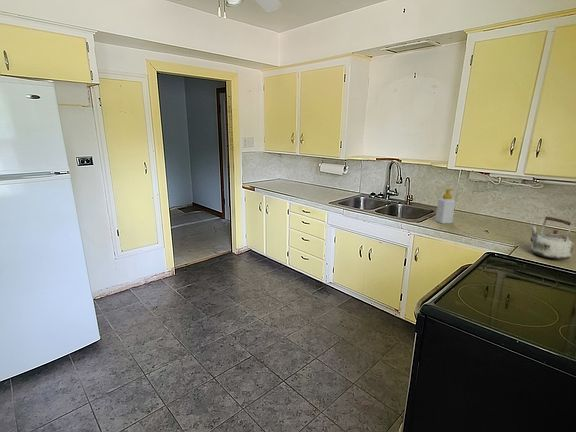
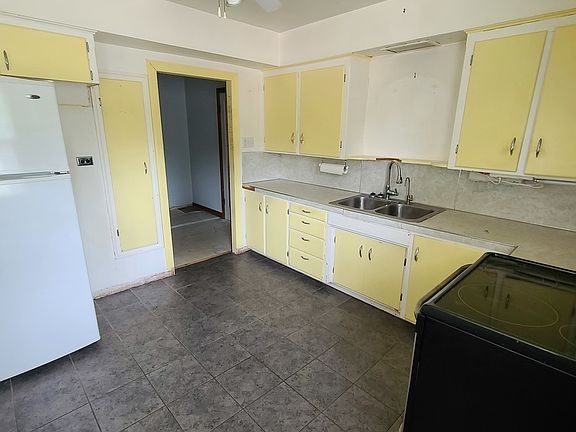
- soap bottle [434,188,456,225]
- kettle [530,215,575,260]
